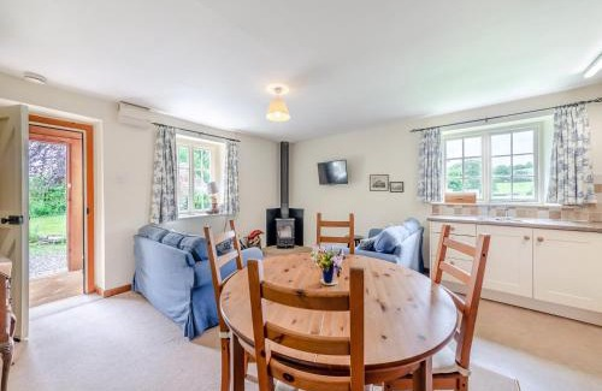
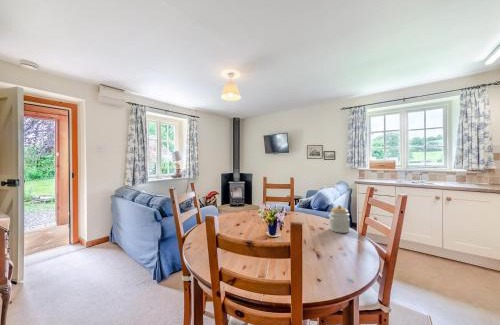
+ jar [329,204,351,234]
